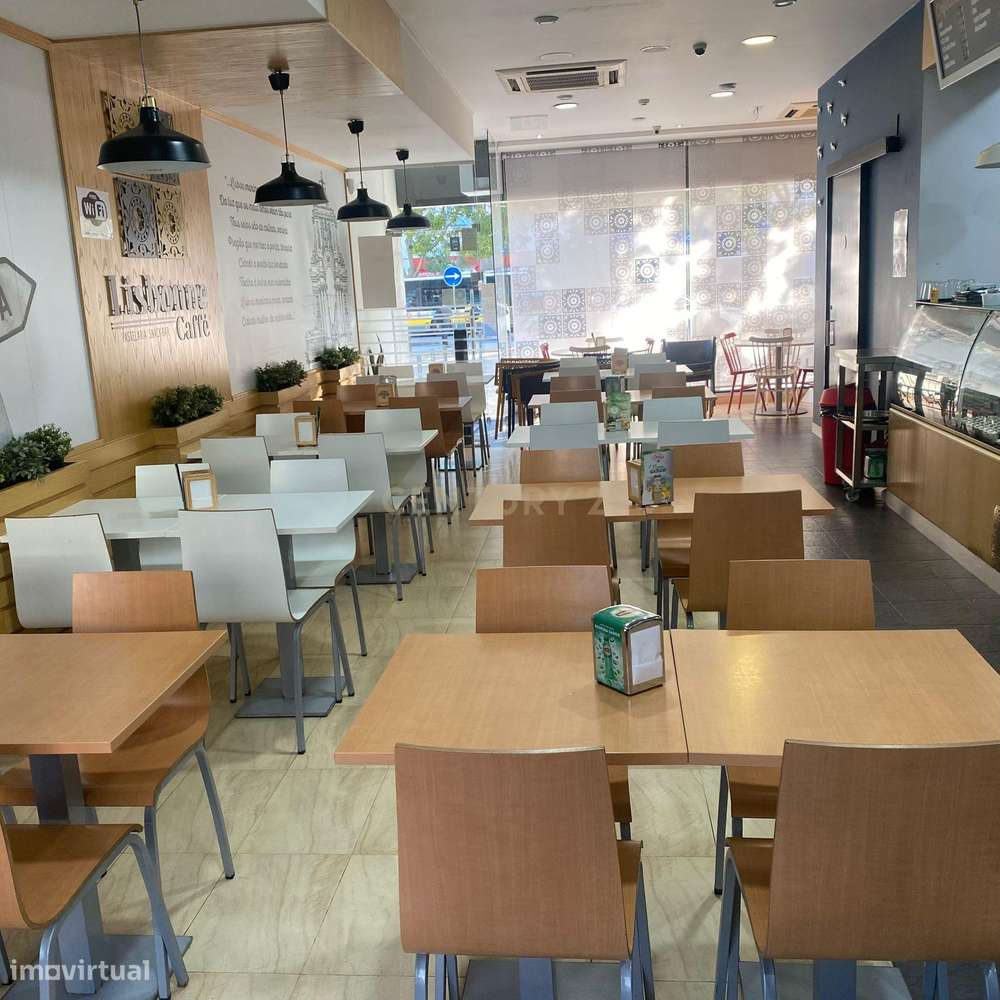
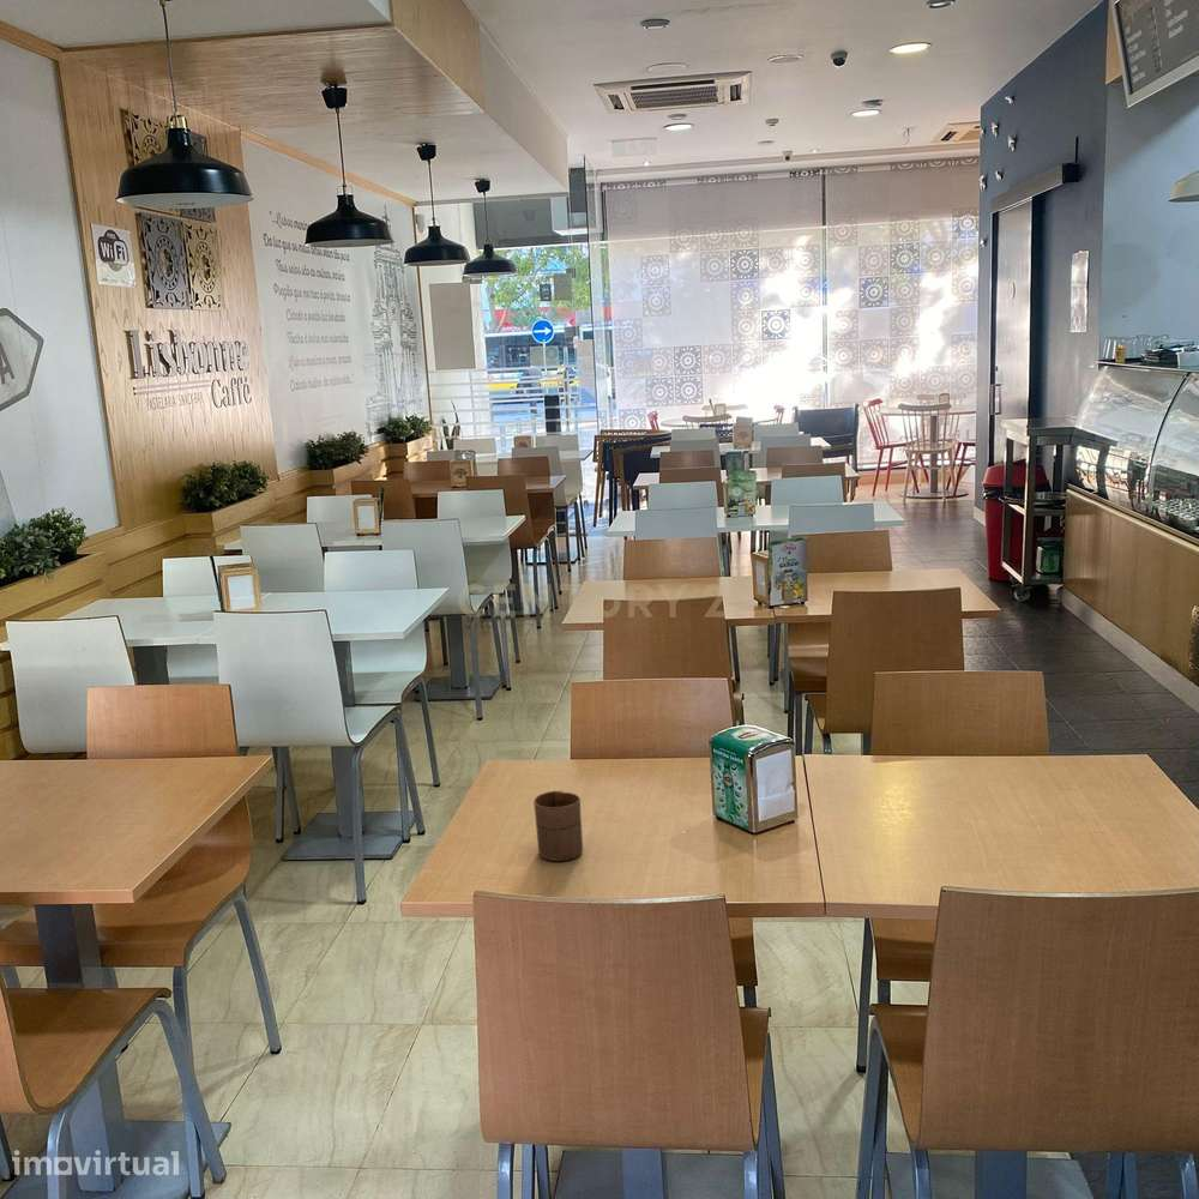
+ cup [532,790,584,862]
